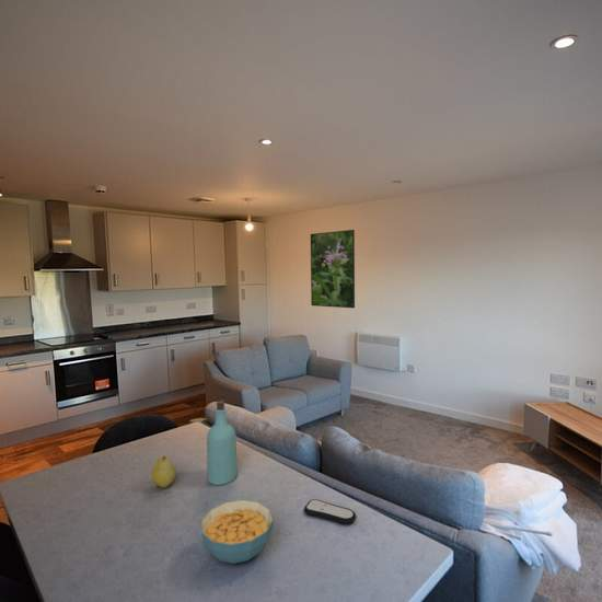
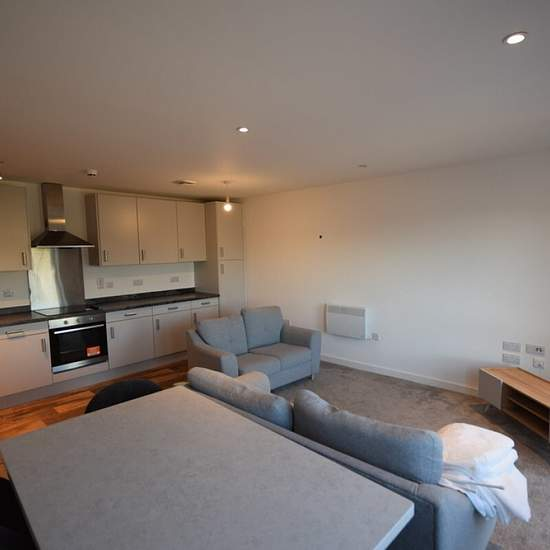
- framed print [310,229,356,309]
- cereal bowl [200,499,275,565]
- remote control [303,498,357,526]
- bottle [206,400,239,486]
- fruit [151,454,177,489]
